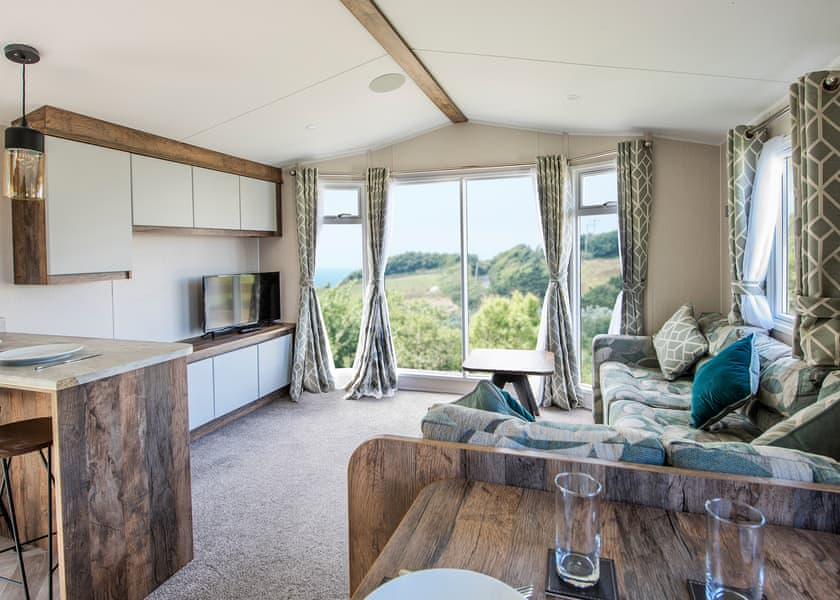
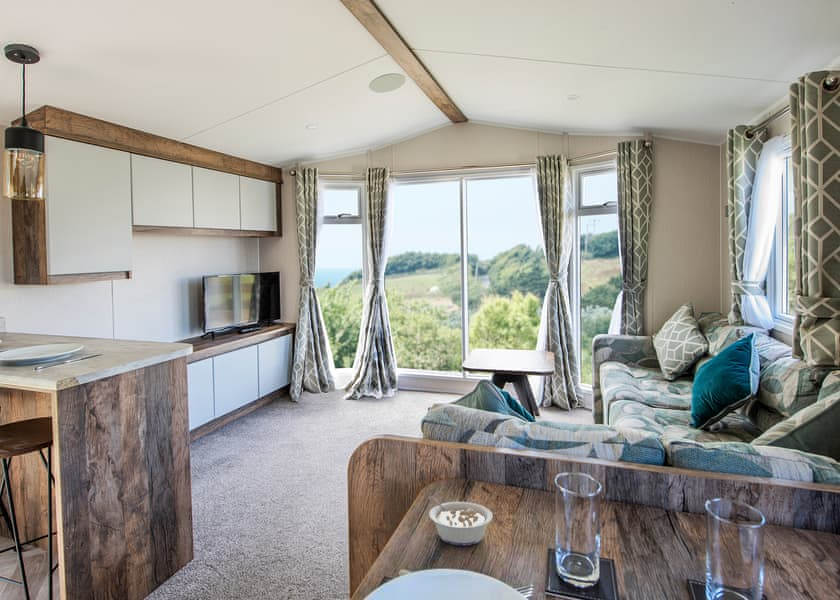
+ legume [428,495,494,546]
